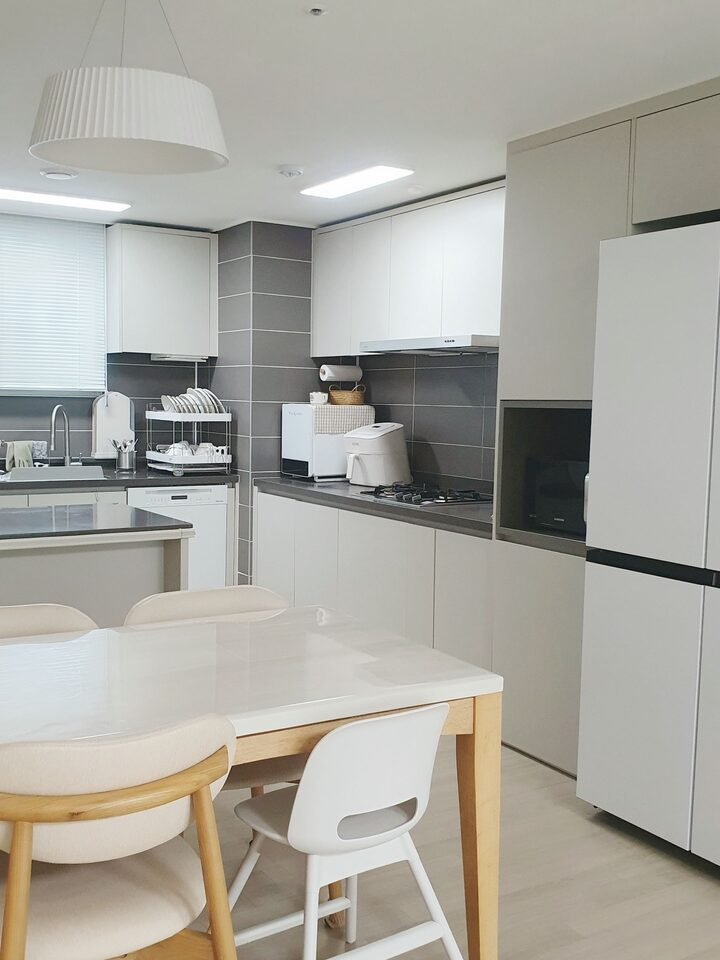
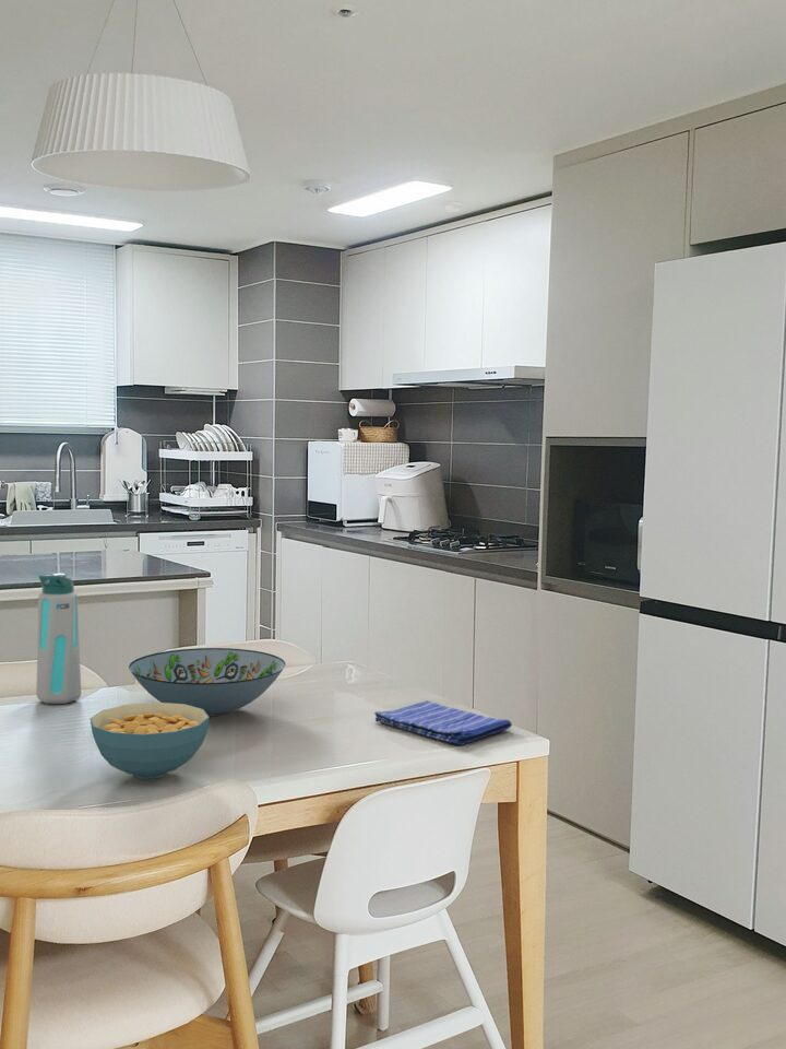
+ decorative bowl [128,647,286,717]
+ water bottle [35,573,82,705]
+ dish towel [373,699,513,746]
+ cereal bowl [90,702,211,780]
